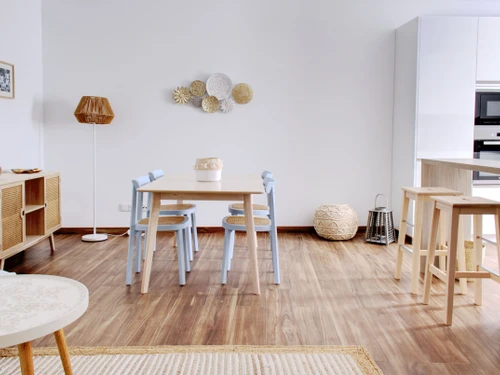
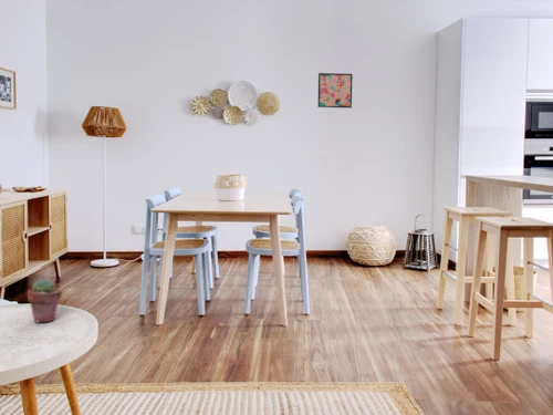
+ potted succulent [27,278,63,324]
+ wall art [316,72,354,110]
